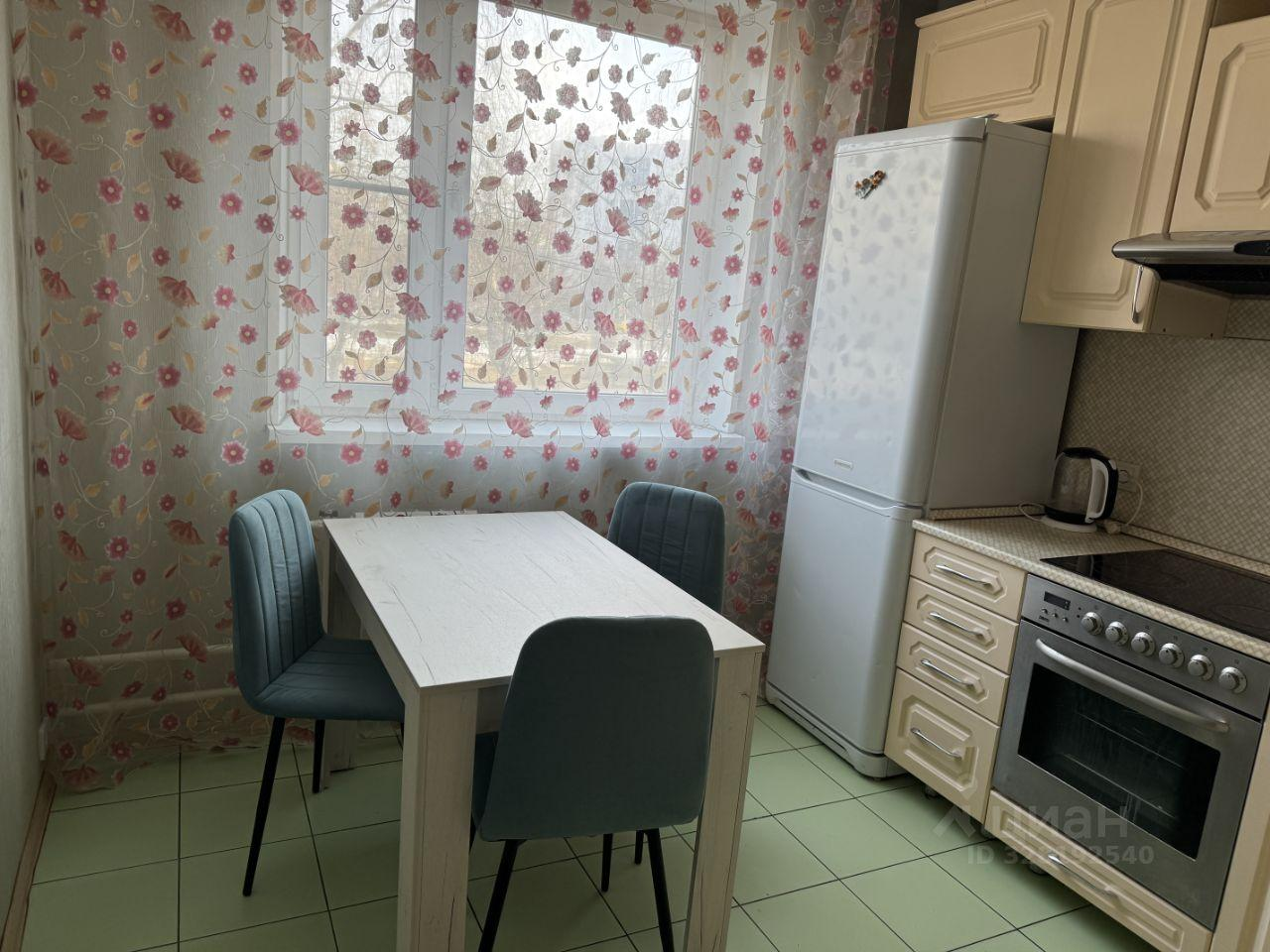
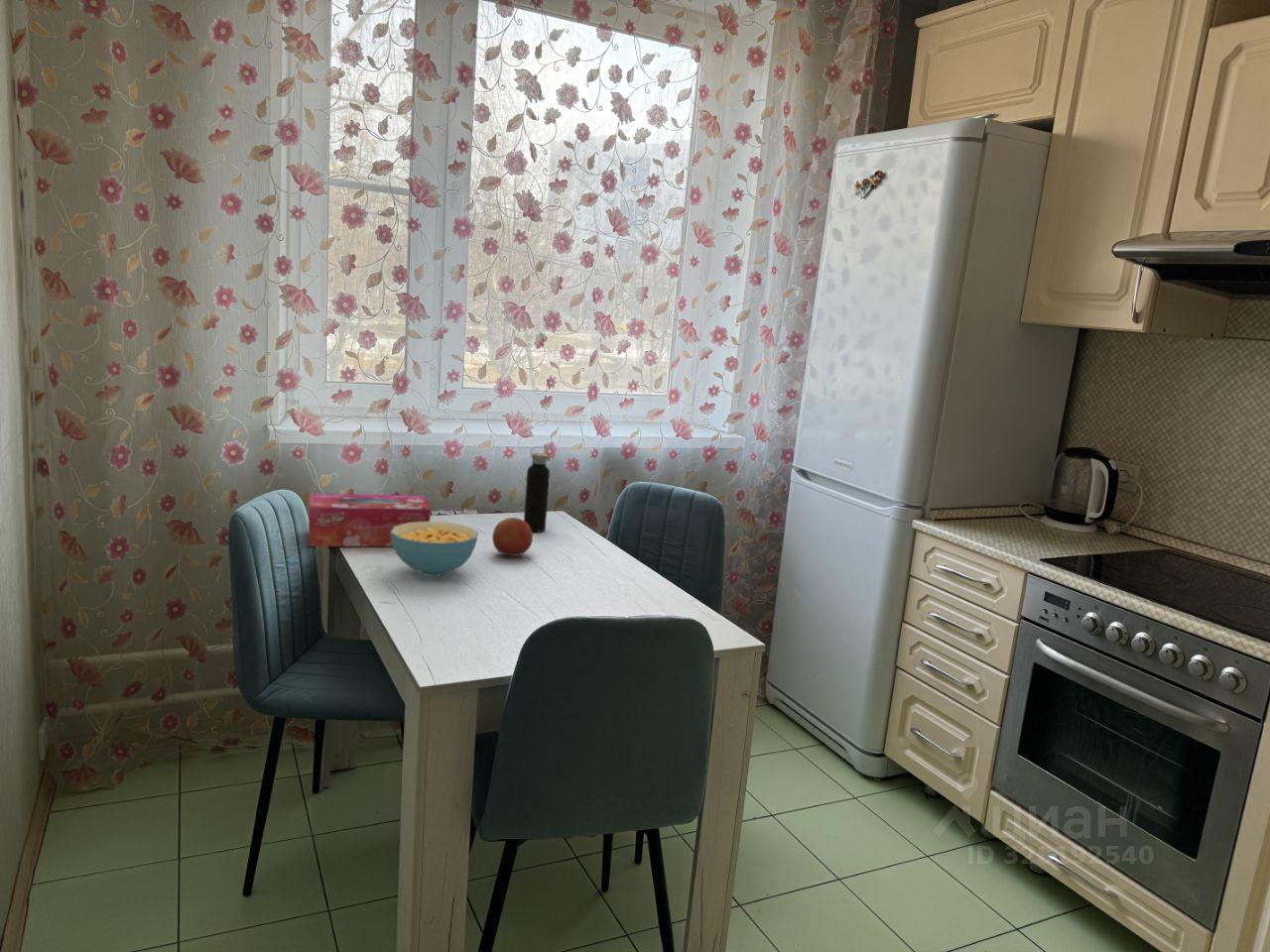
+ water bottle [523,445,551,534]
+ tissue box [308,493,432,547]
+ fruit [491,517,534,557]
+ cereal bowl [391,521,479,577]
